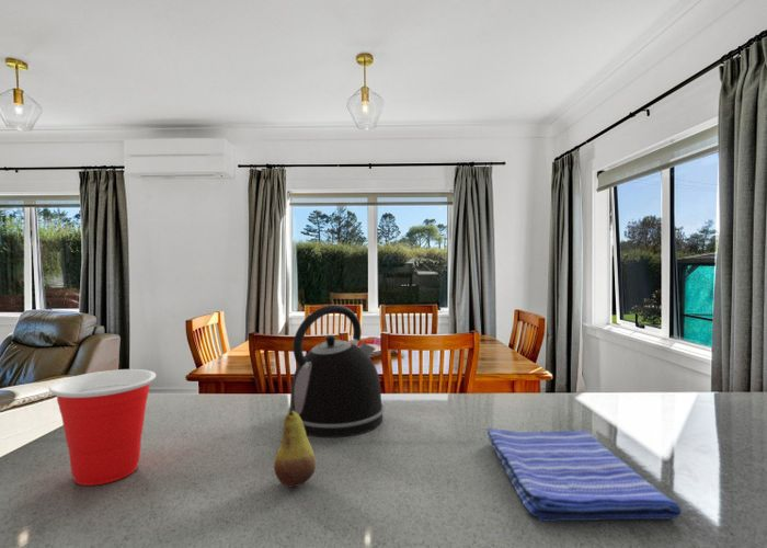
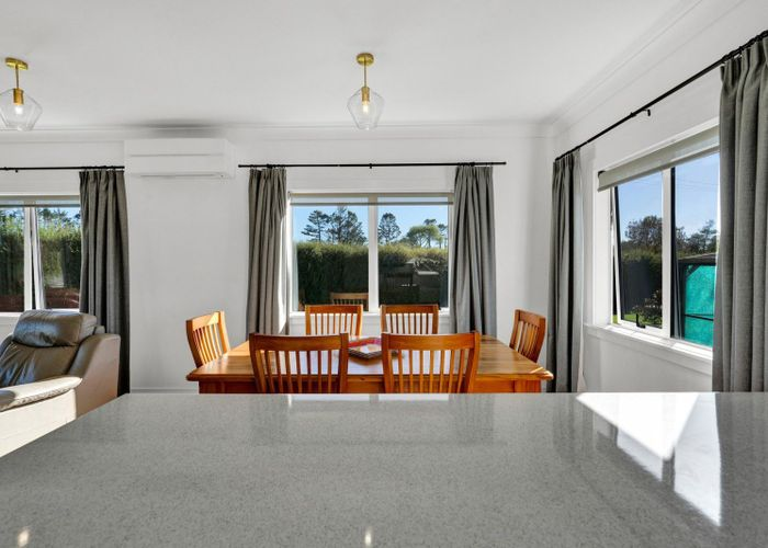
- dish towel [486,427,683,523]
- kettle [286,304,386,438]
- fruit [273,399,317,489]
- cup [47,368,157,487]
